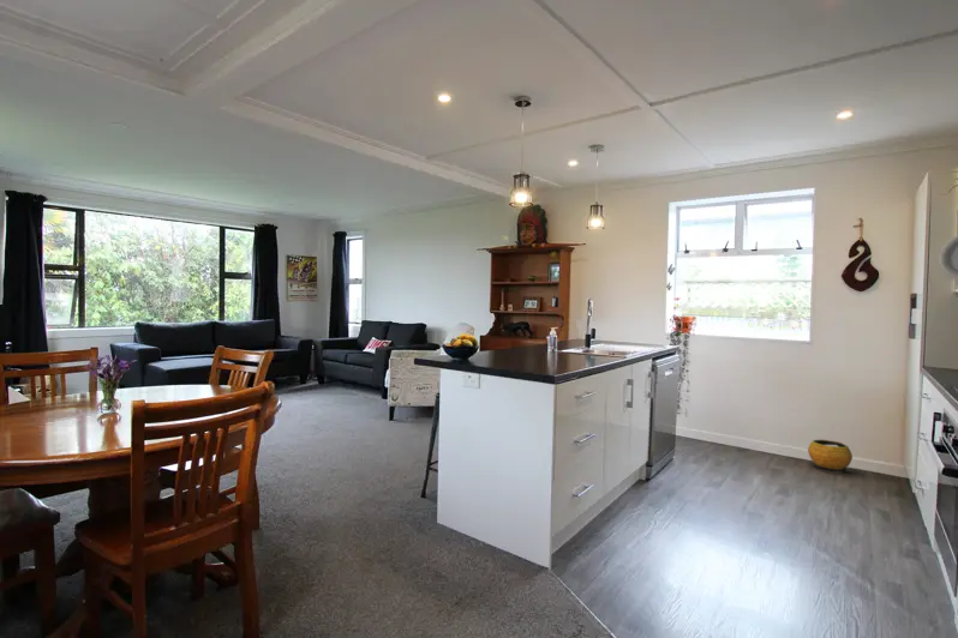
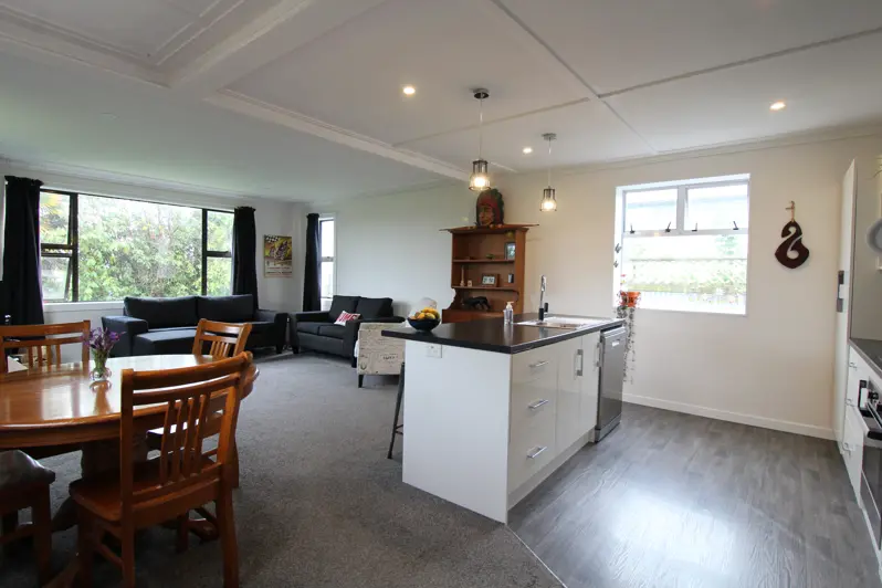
- clay pot [807,439,854,473]
